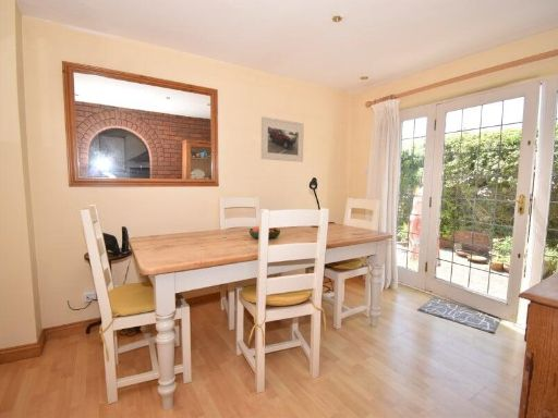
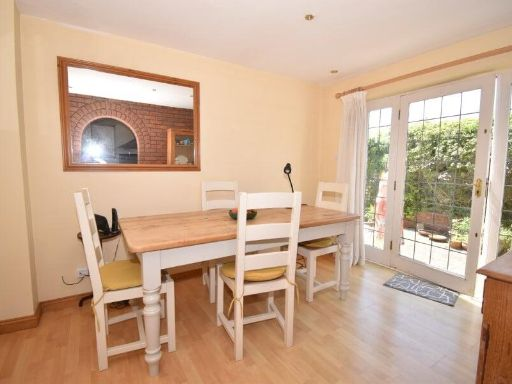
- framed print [260,115,305,163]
